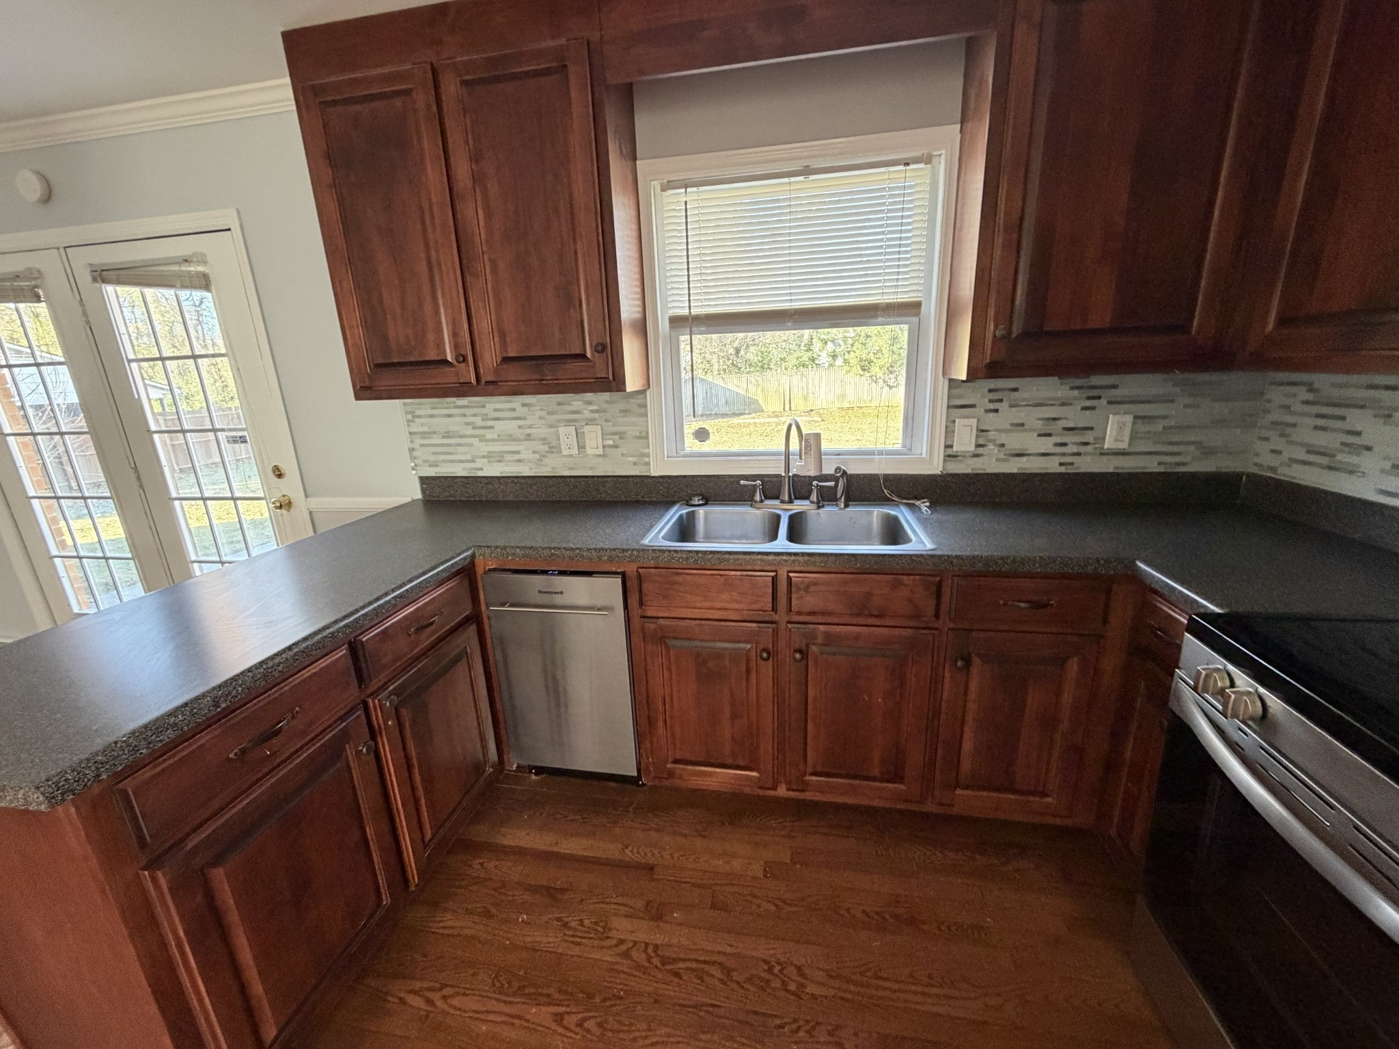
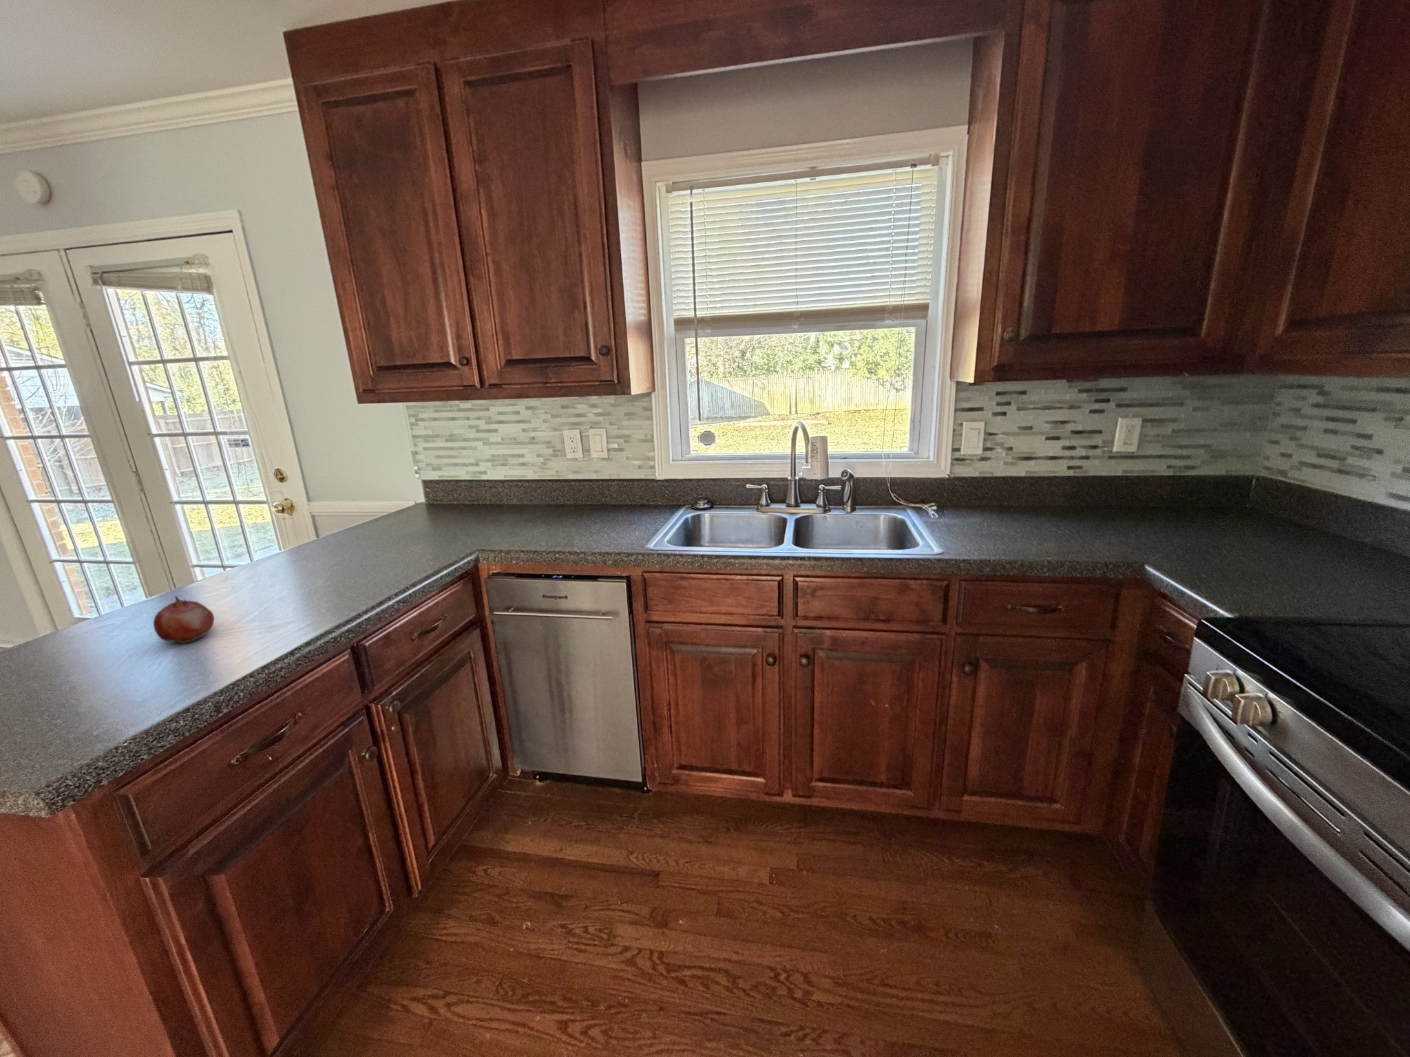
+ fruit [153,595,214,644]
